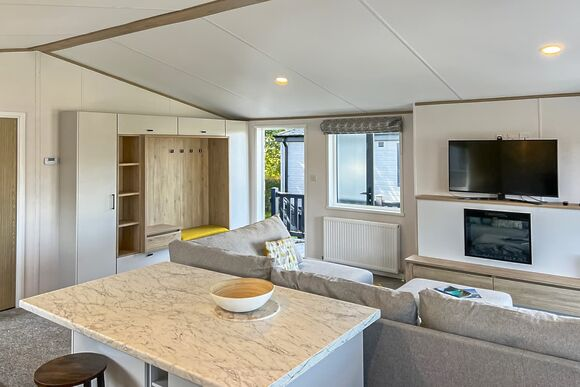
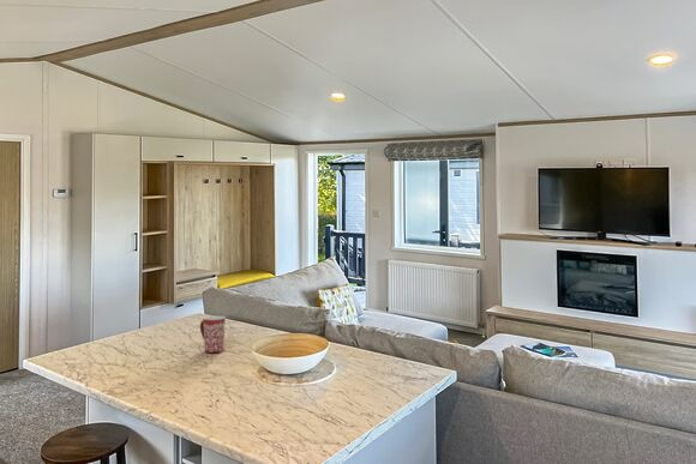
+ mug [199,315,227,354]
